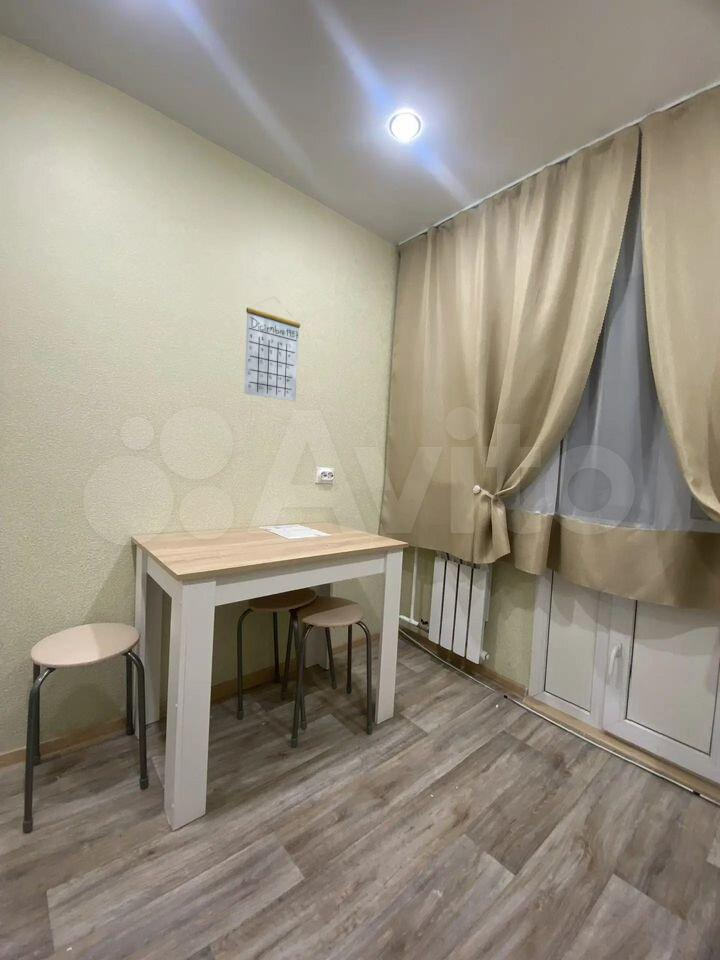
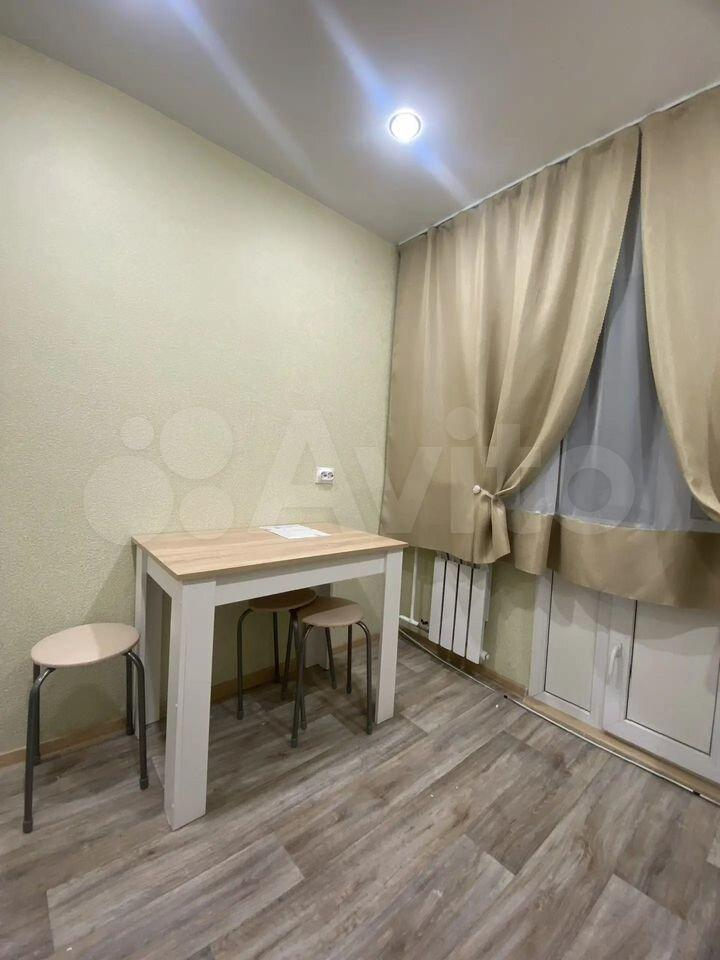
- calendar [244,296,301,402]
